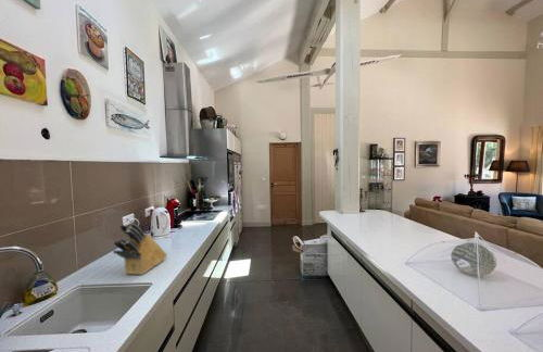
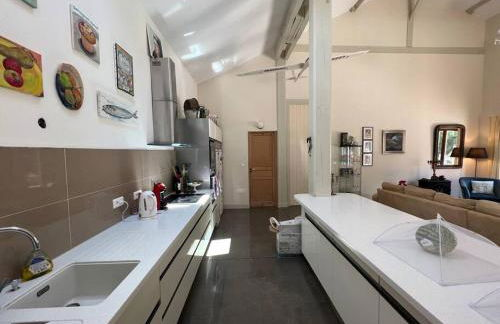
- knife block [111,222,168,276]
